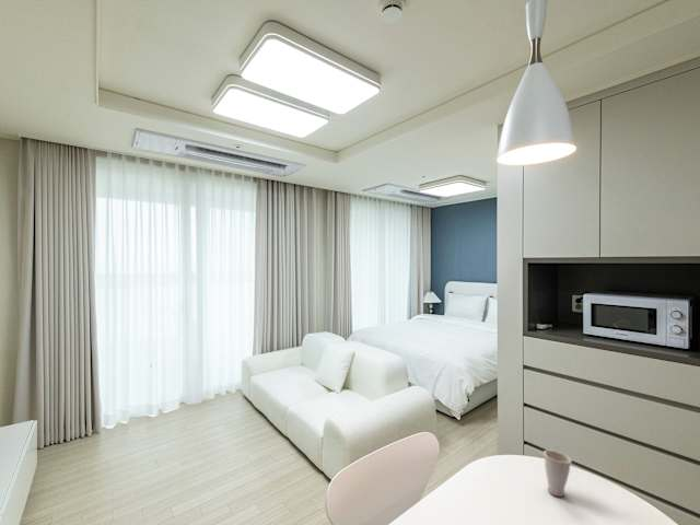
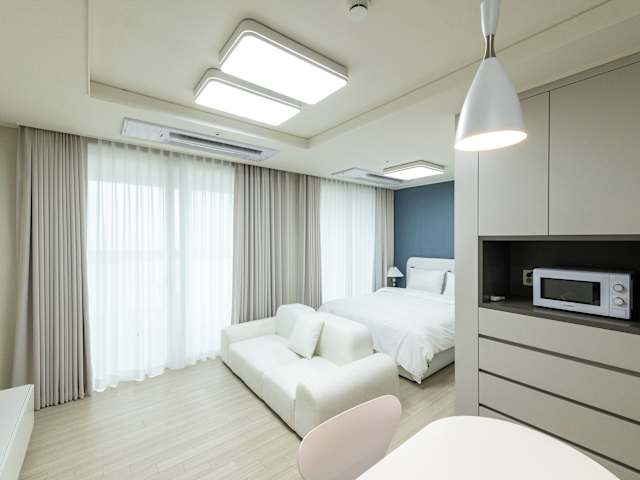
- cup [542,448,573,498]
